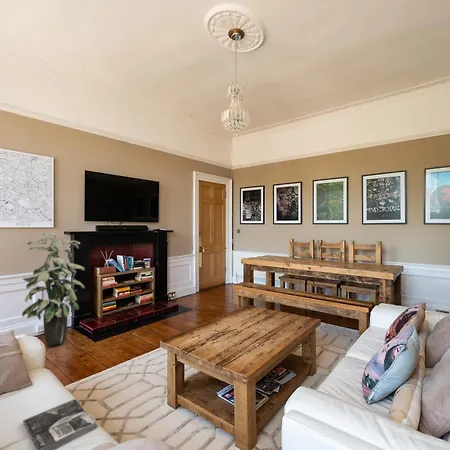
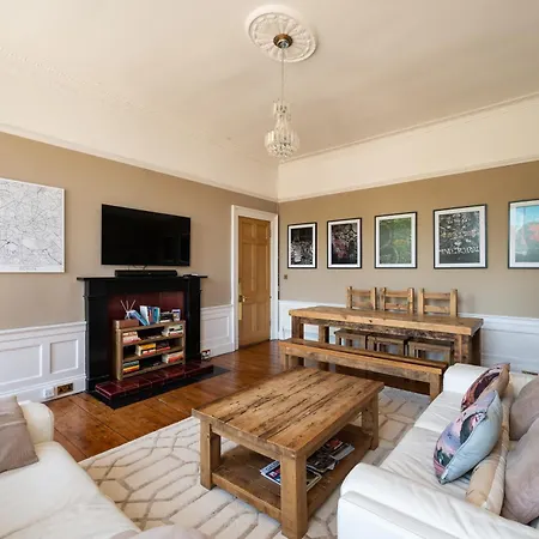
- magazine [22,398,98,450]
- indoor plant [21,232,86,347]
